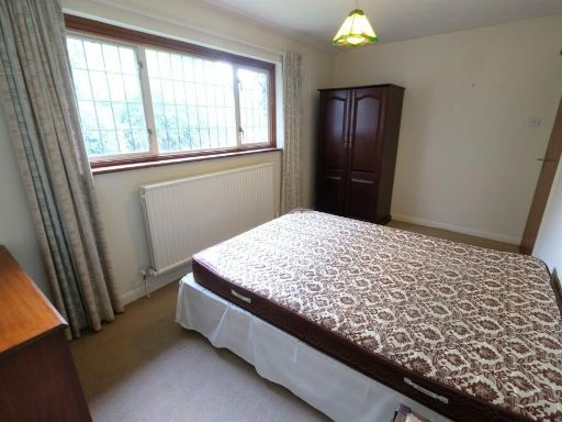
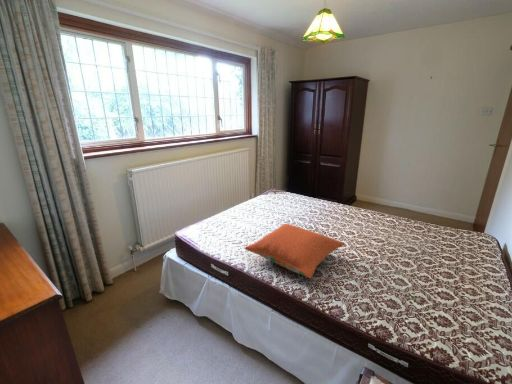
+ pillow [243,223,346,279]
